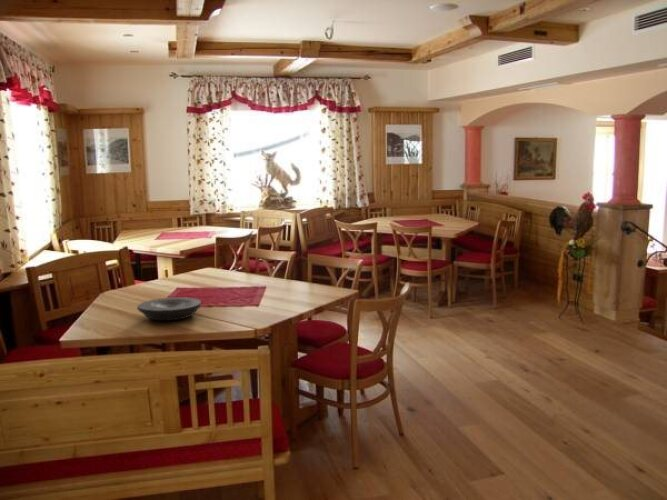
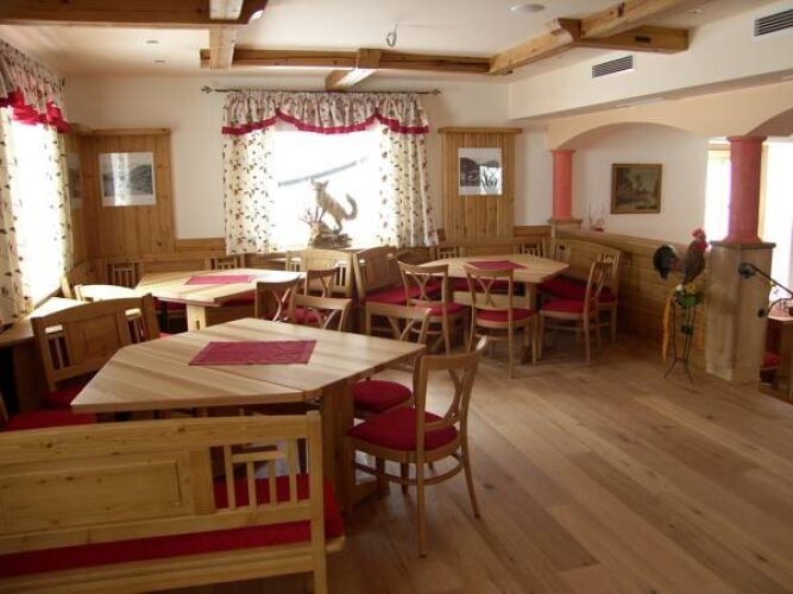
- plate [136,296,202,321]
